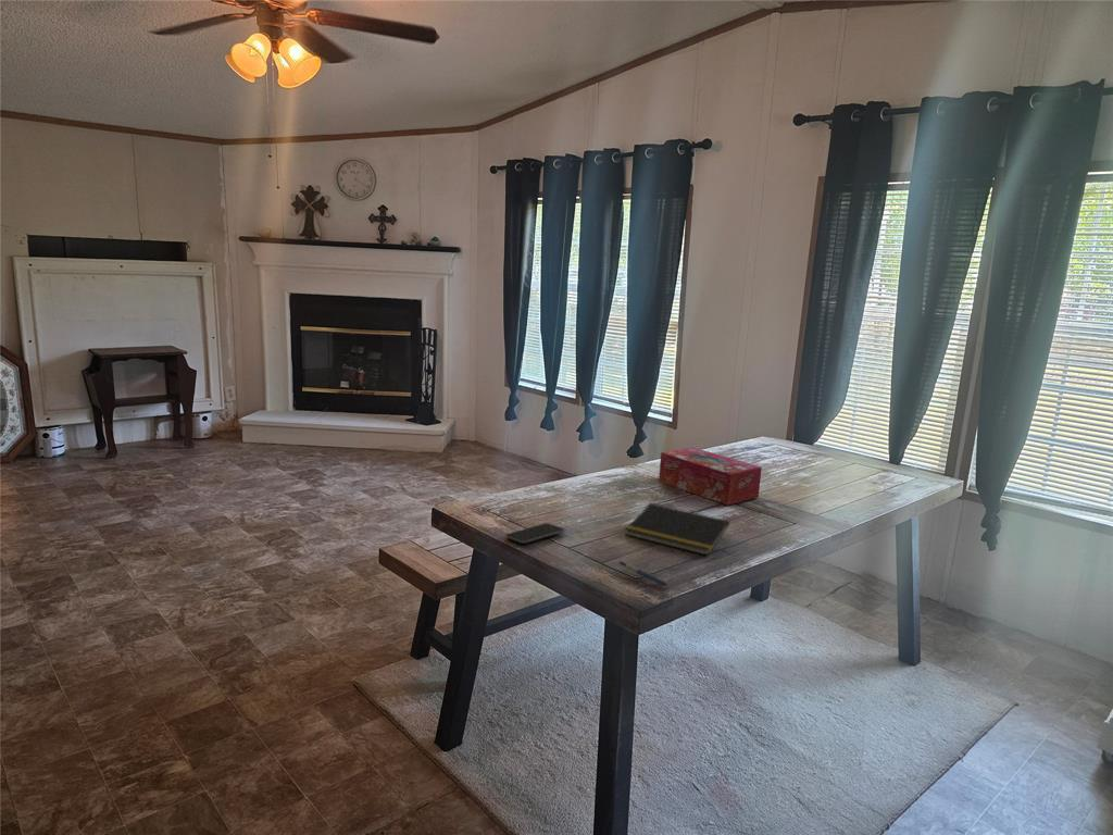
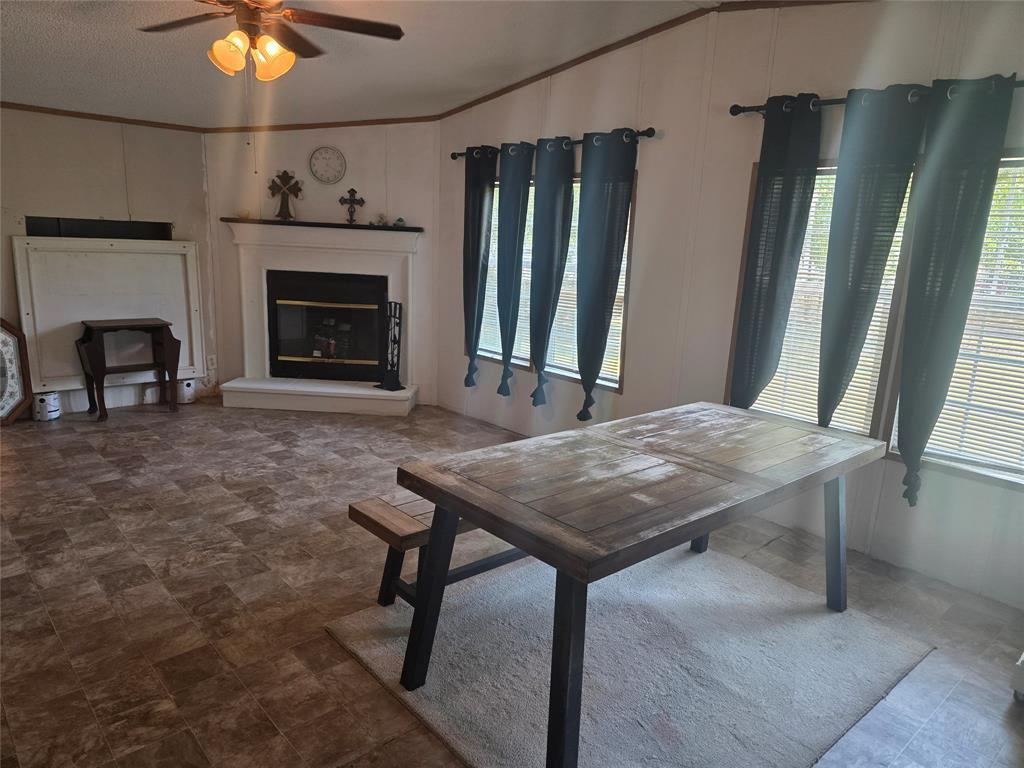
- pen [617,560,670,587]
- notepad [624,502,730,557]
- tissue box [658,446,763,507]
- smartphone [504,522,565,545]
